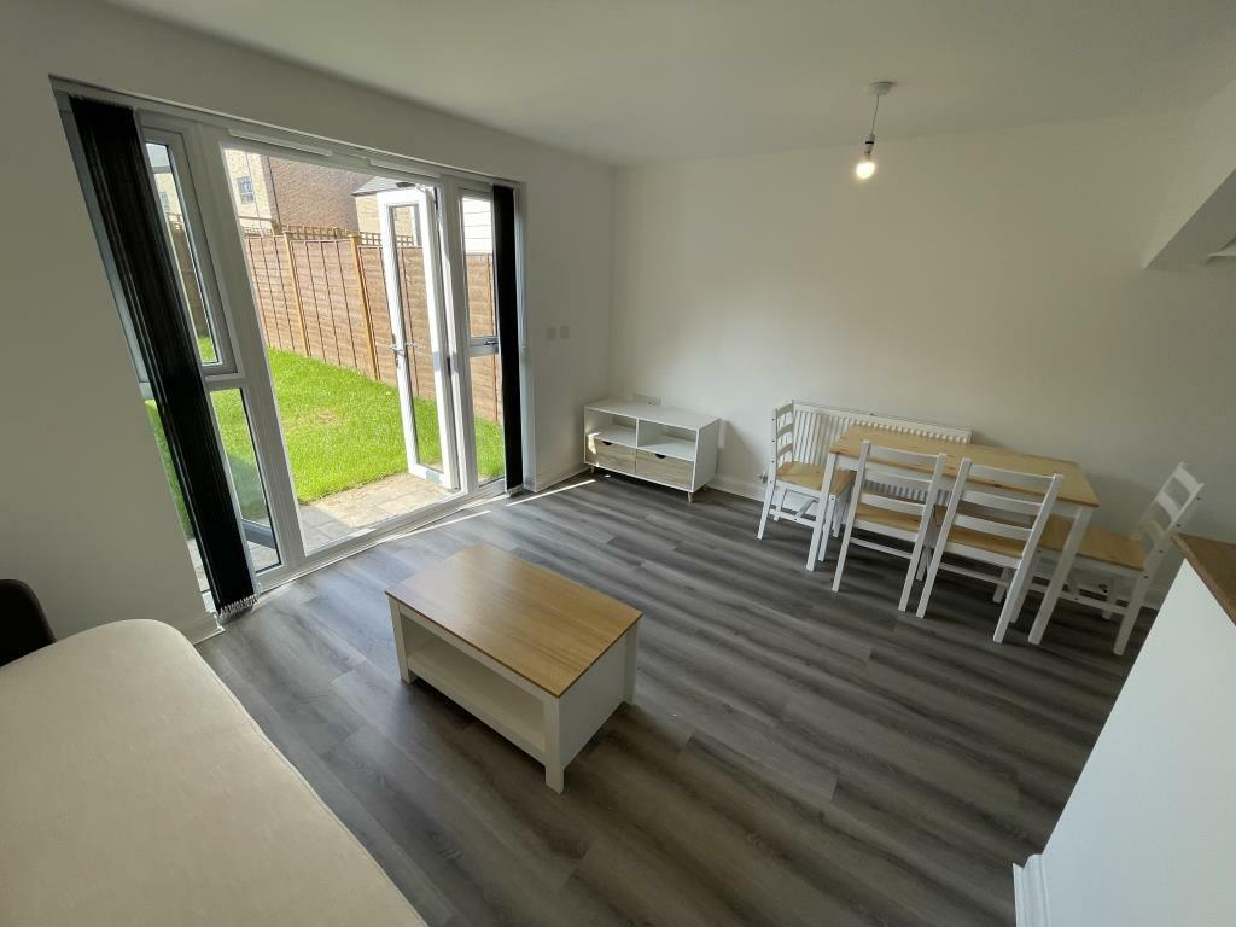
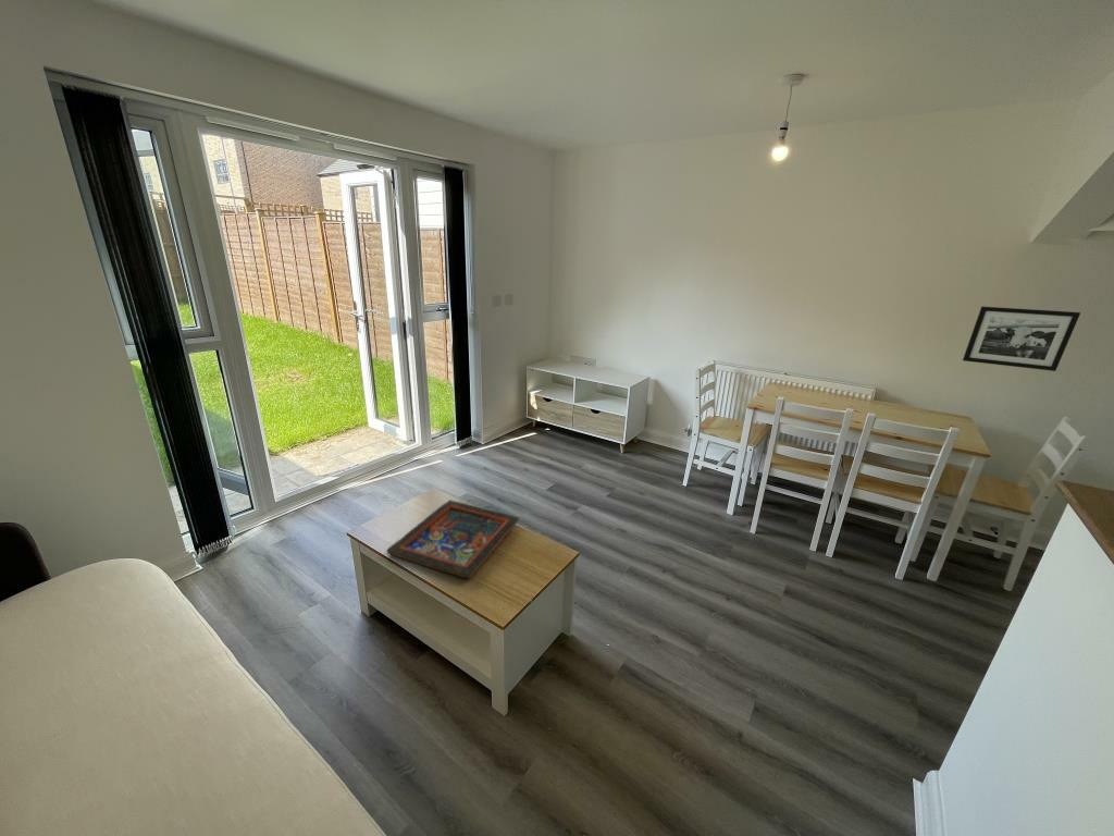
+ religious icon [385,499,520,580]
+ picture frame [962,306,1081,372]
